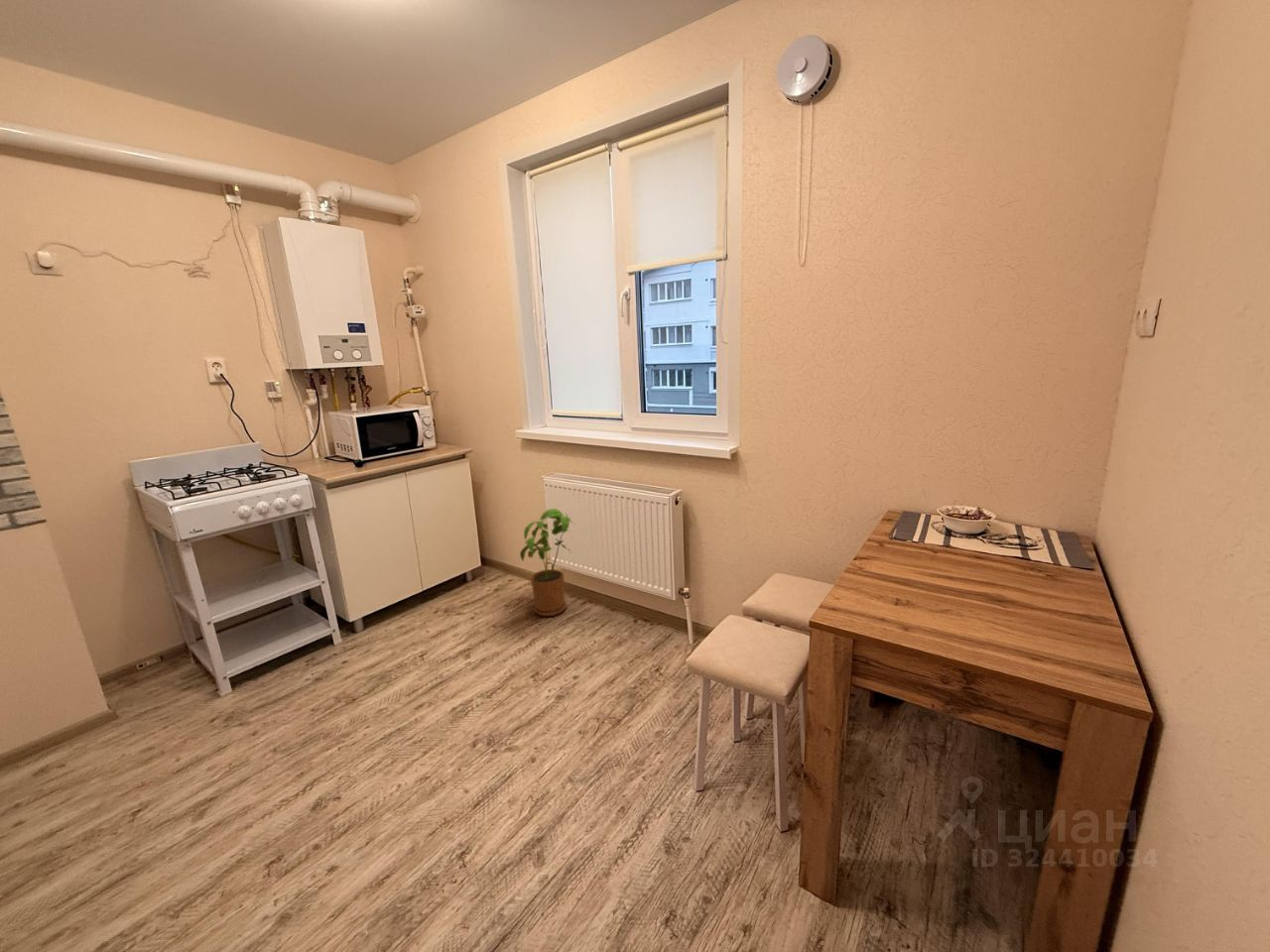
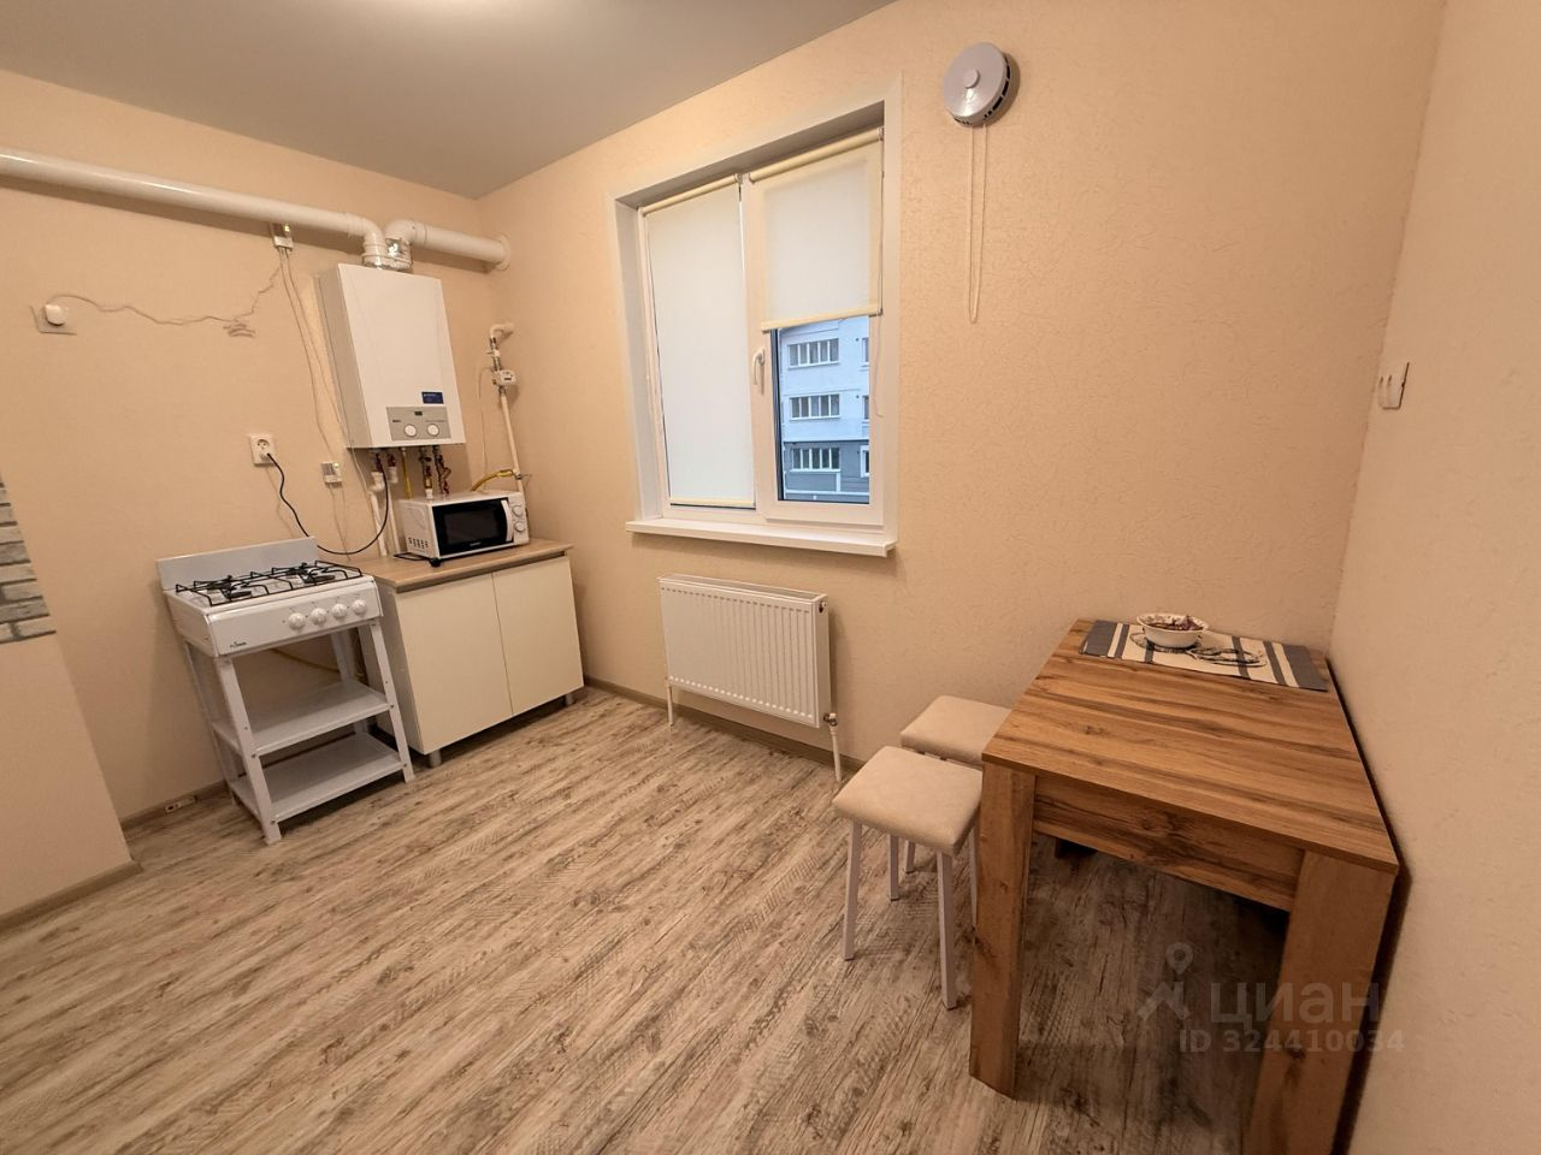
- house plant [519,508,573,617]
